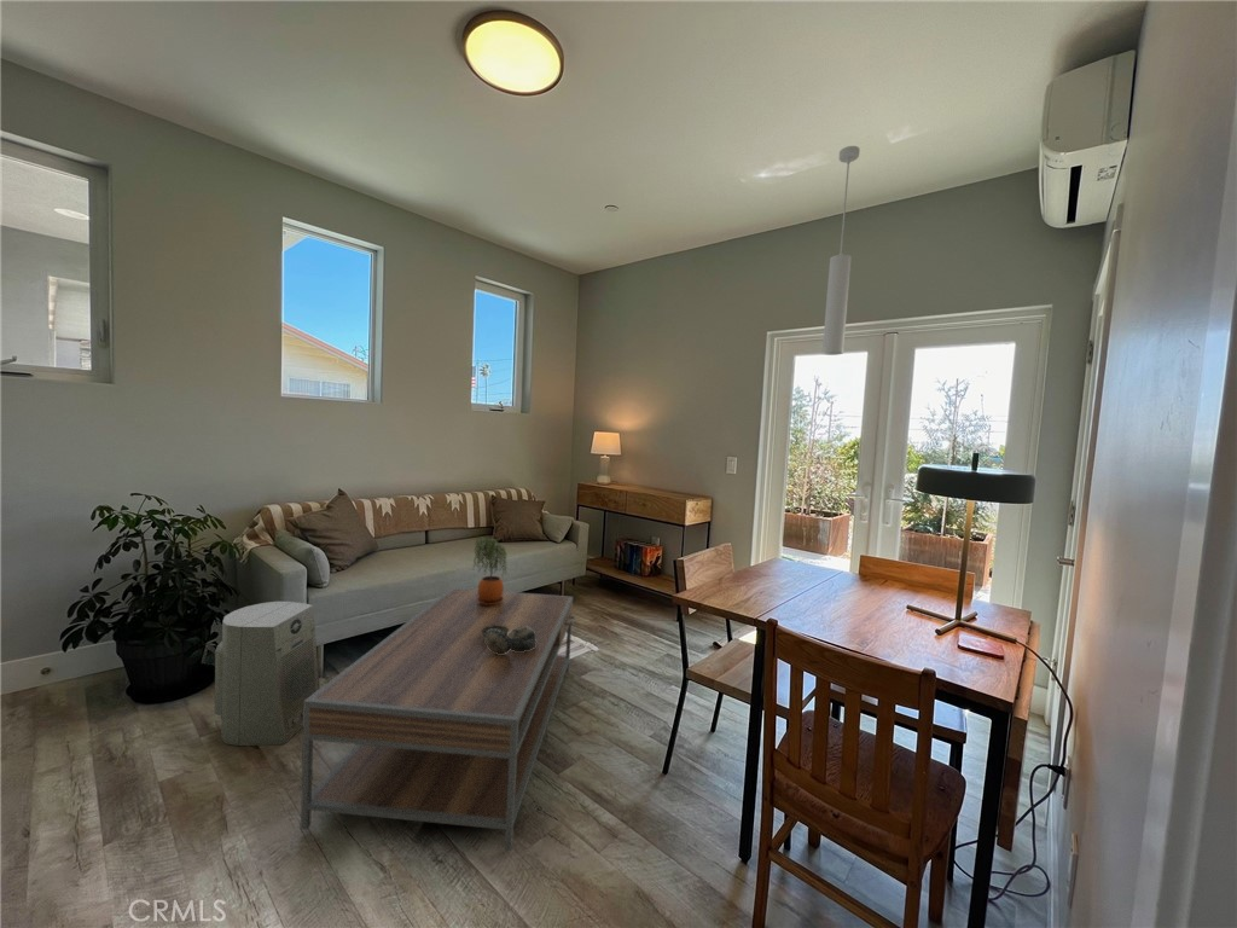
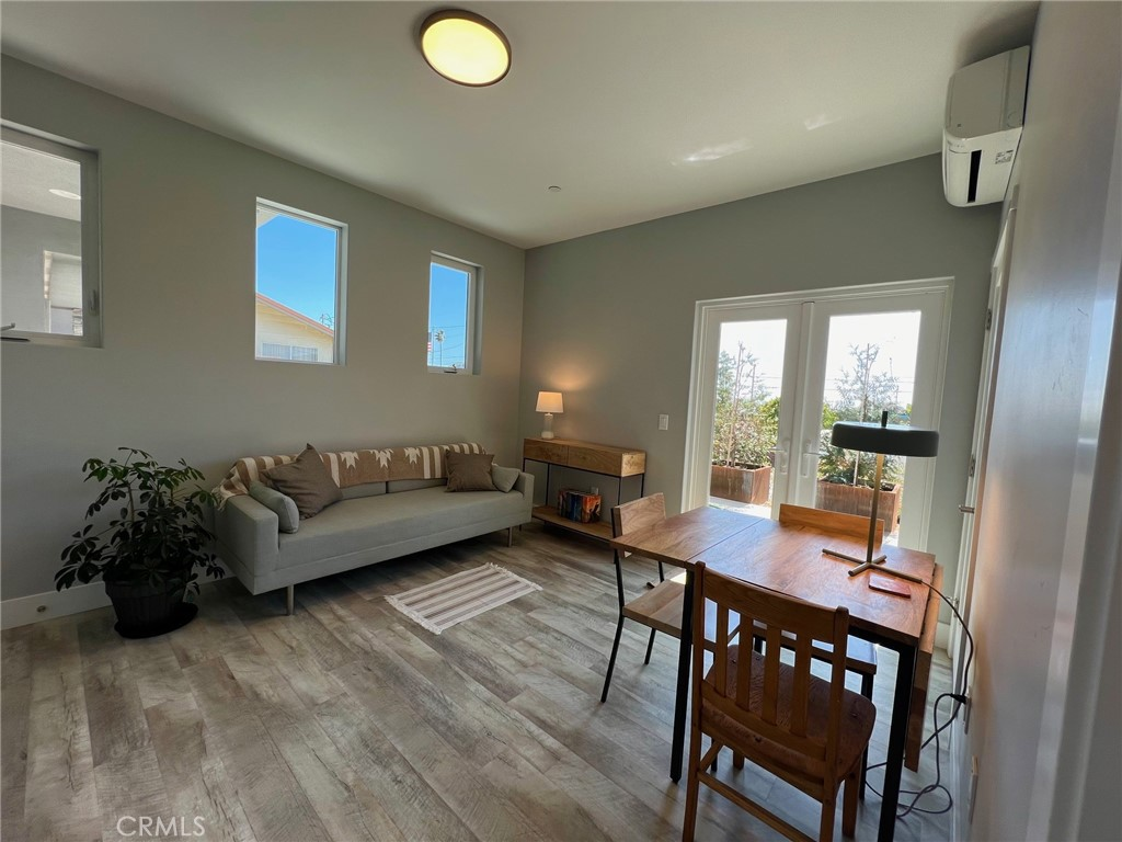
- decorative bowl [481,625,536,654]
- potted plant [471,536,509,605]
- pendant light [821,145,861,356]
- fan [214,601,320,747]
- coffee table [300,586,576,852]
